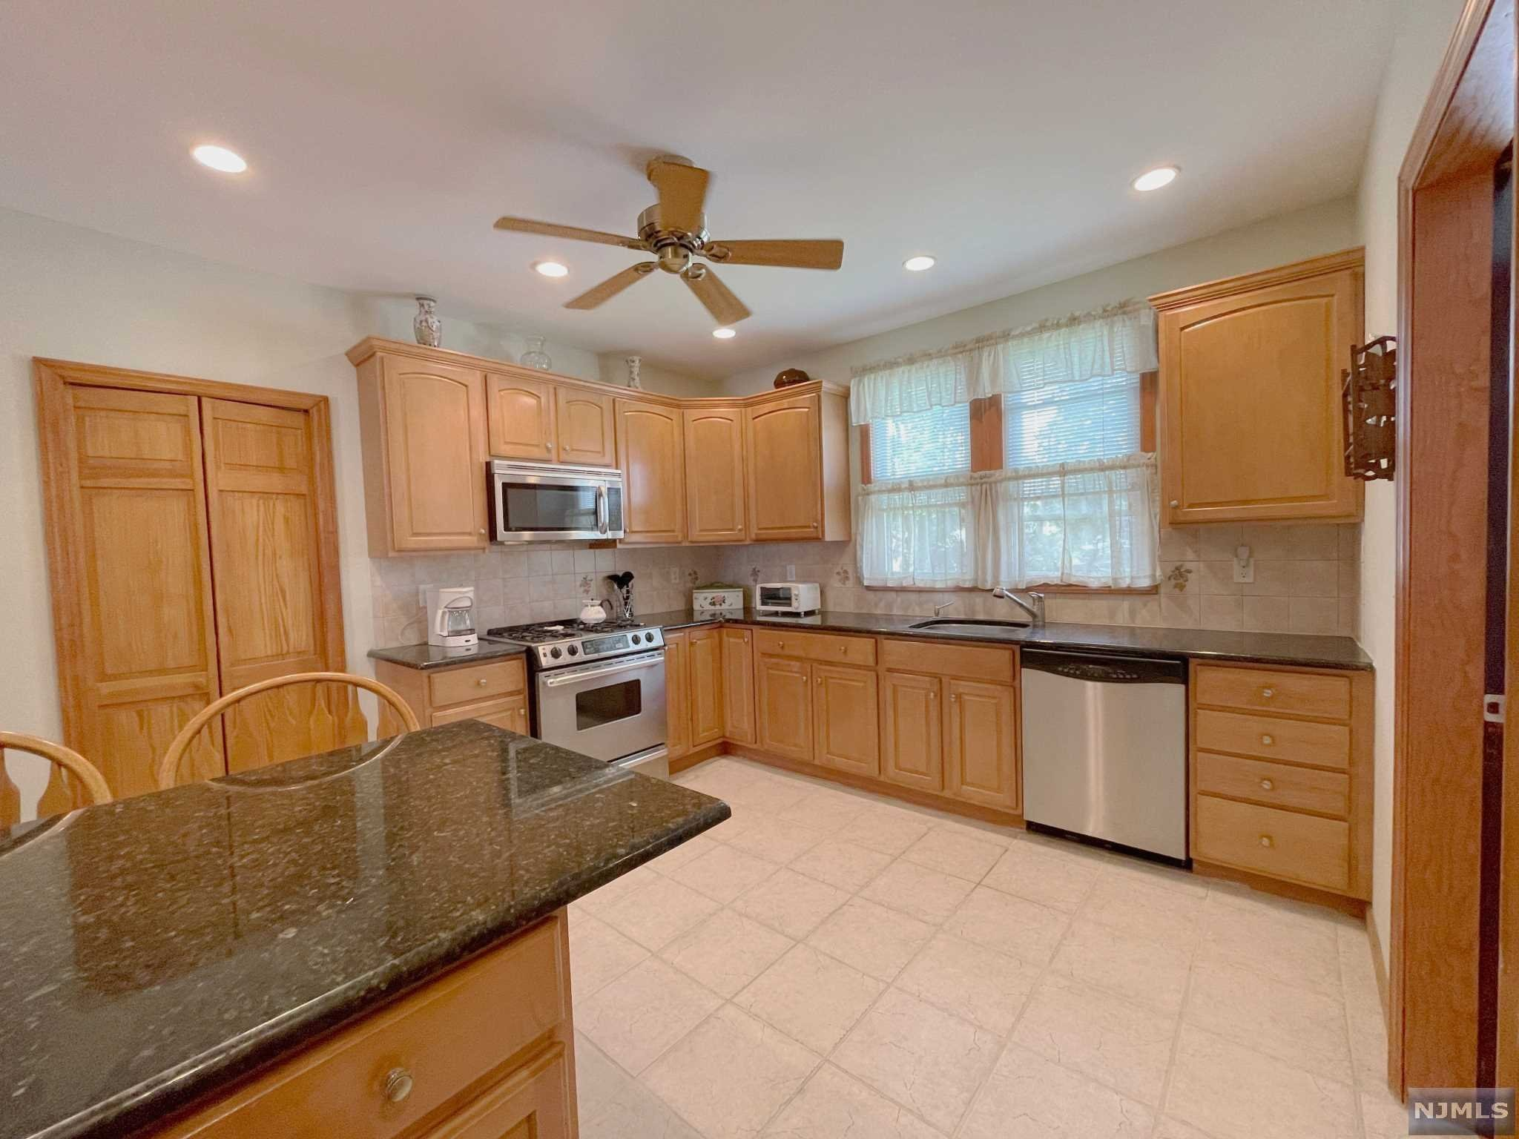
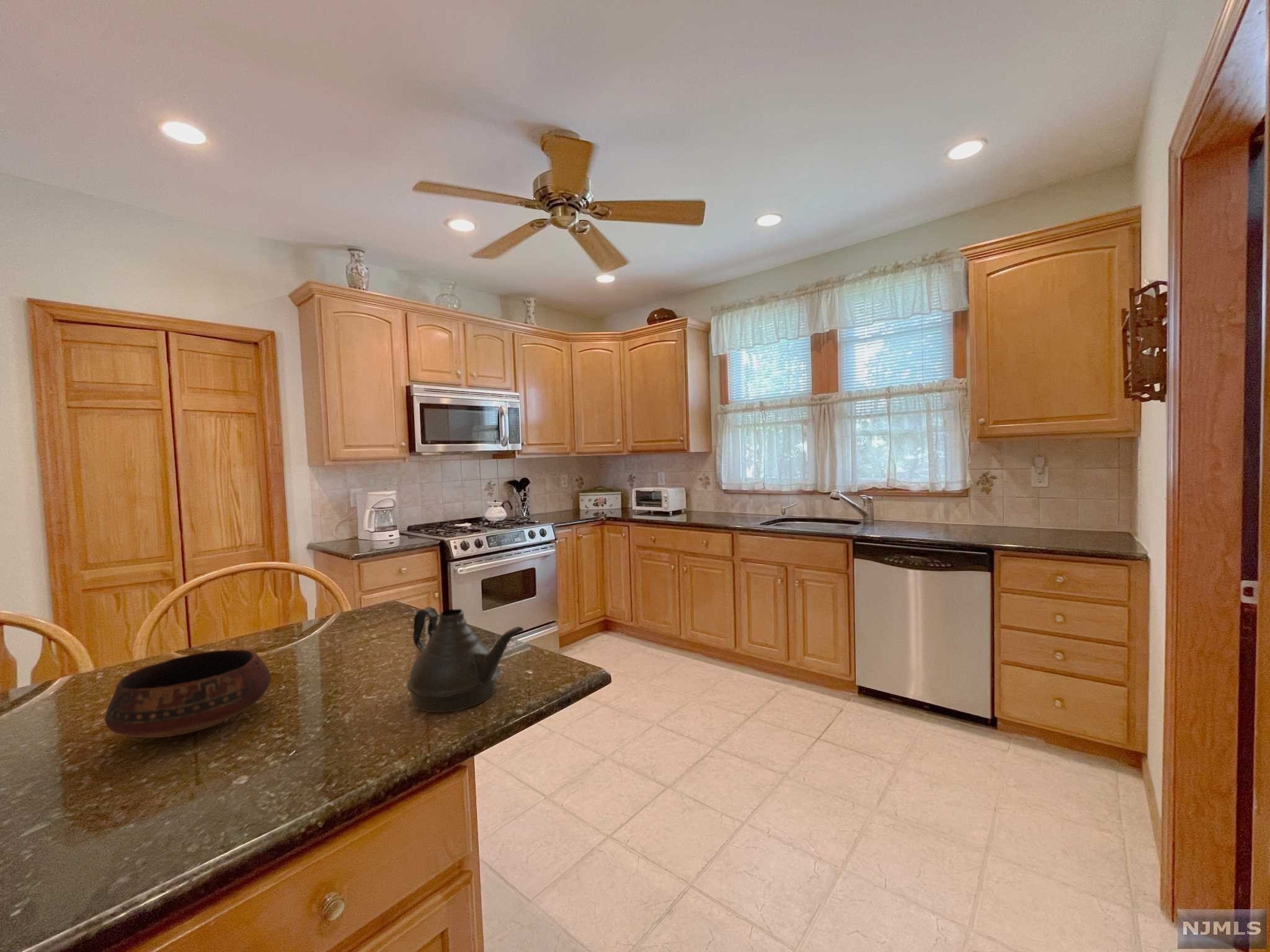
+ bowl [104,649,271,738]
+ teapot [406,606,524,713]
